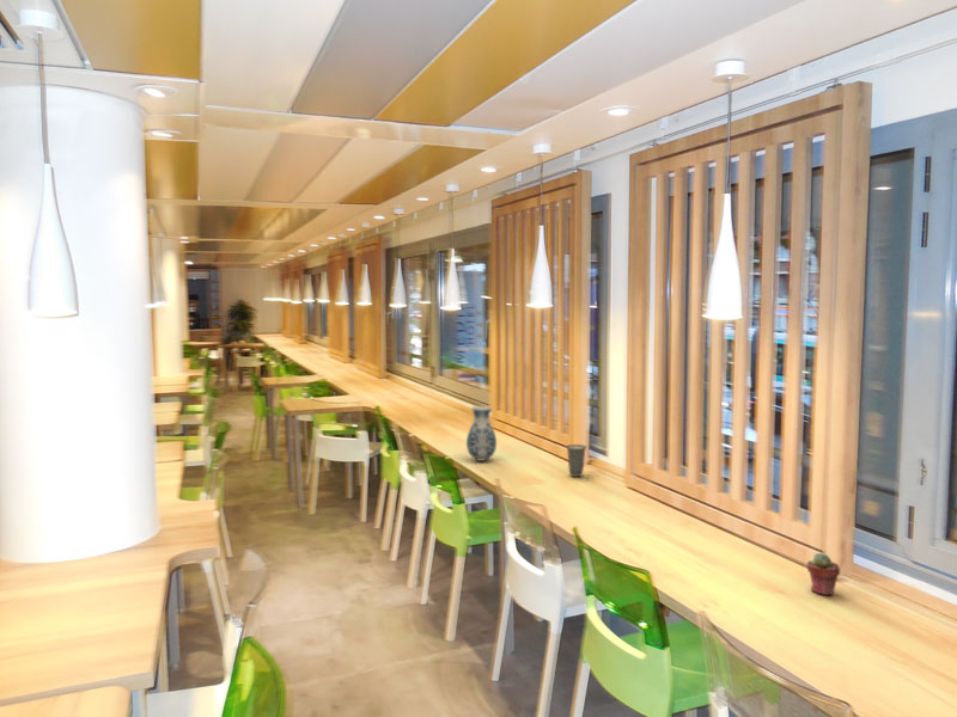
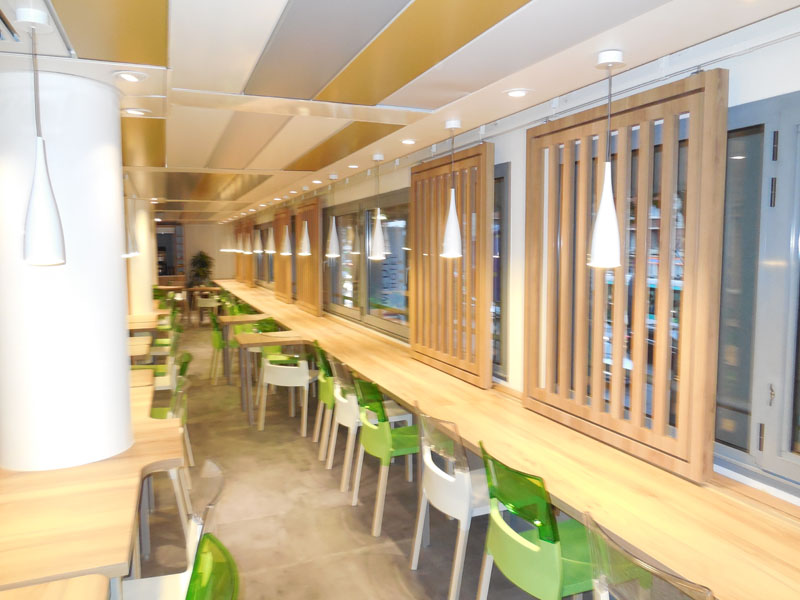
- potted succulent [806,552,841,598]
- cup [565,443,589,478]
- vase [465,405,498,462]
